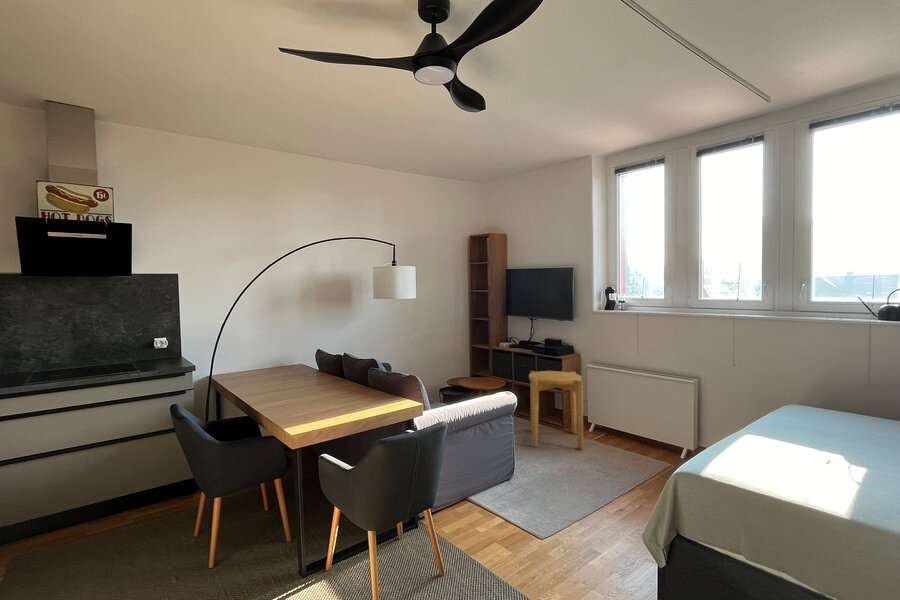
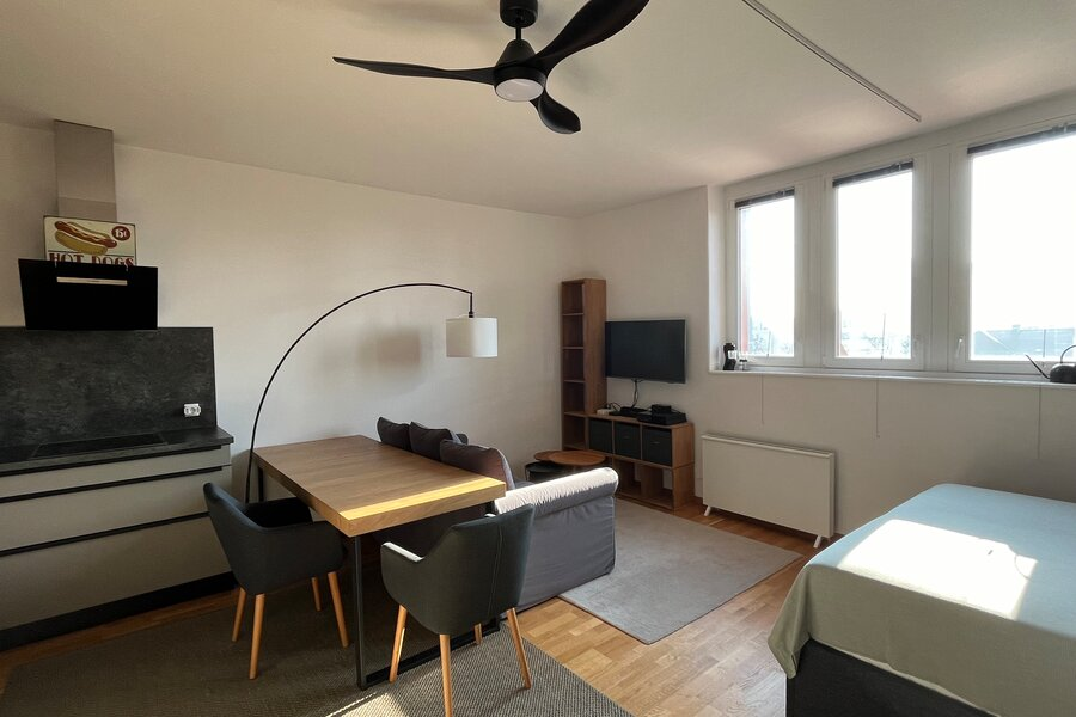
- side table [528,370,584,450]
